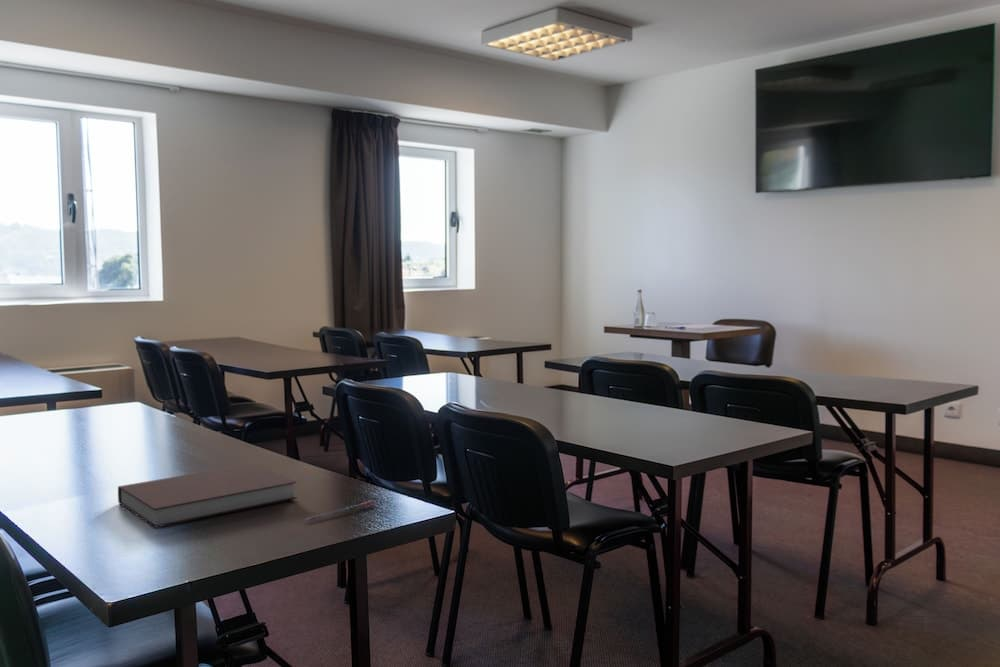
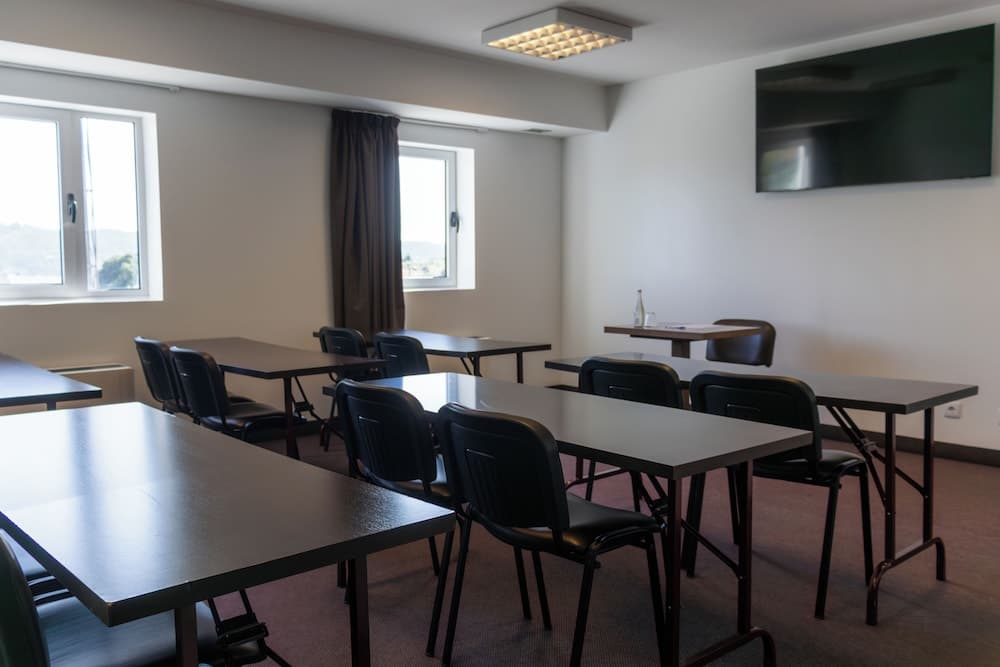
- pen [304,500,376,523]
- notebook [117,463,298,529]
